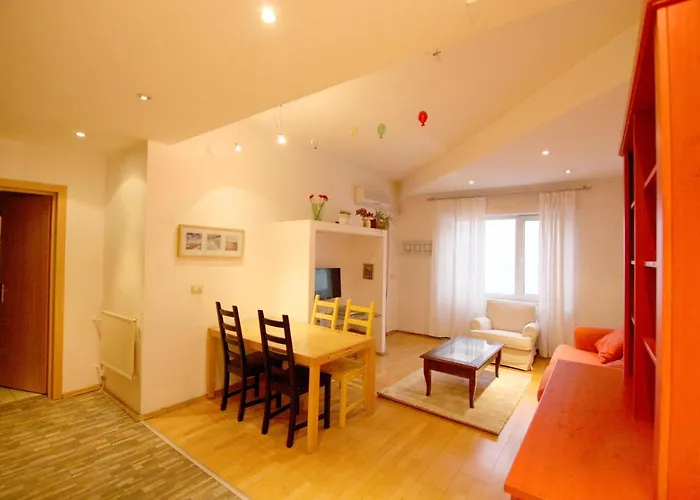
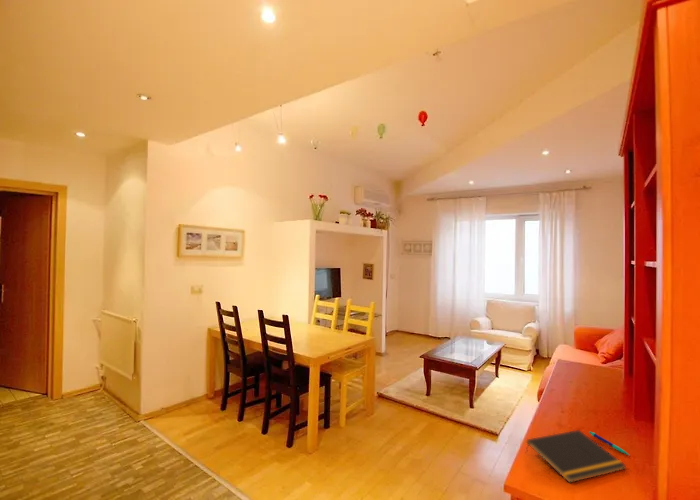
+ notepad [525,429,627,484]
+ pen [588,430,630,456]
